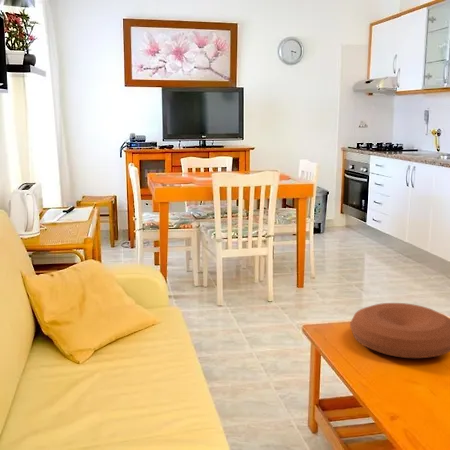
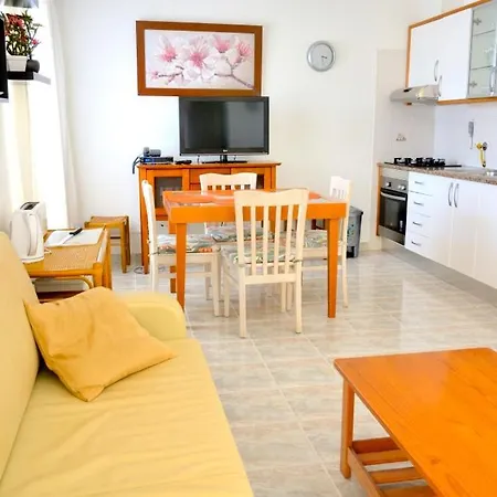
- cushion [349,302,450,359]
